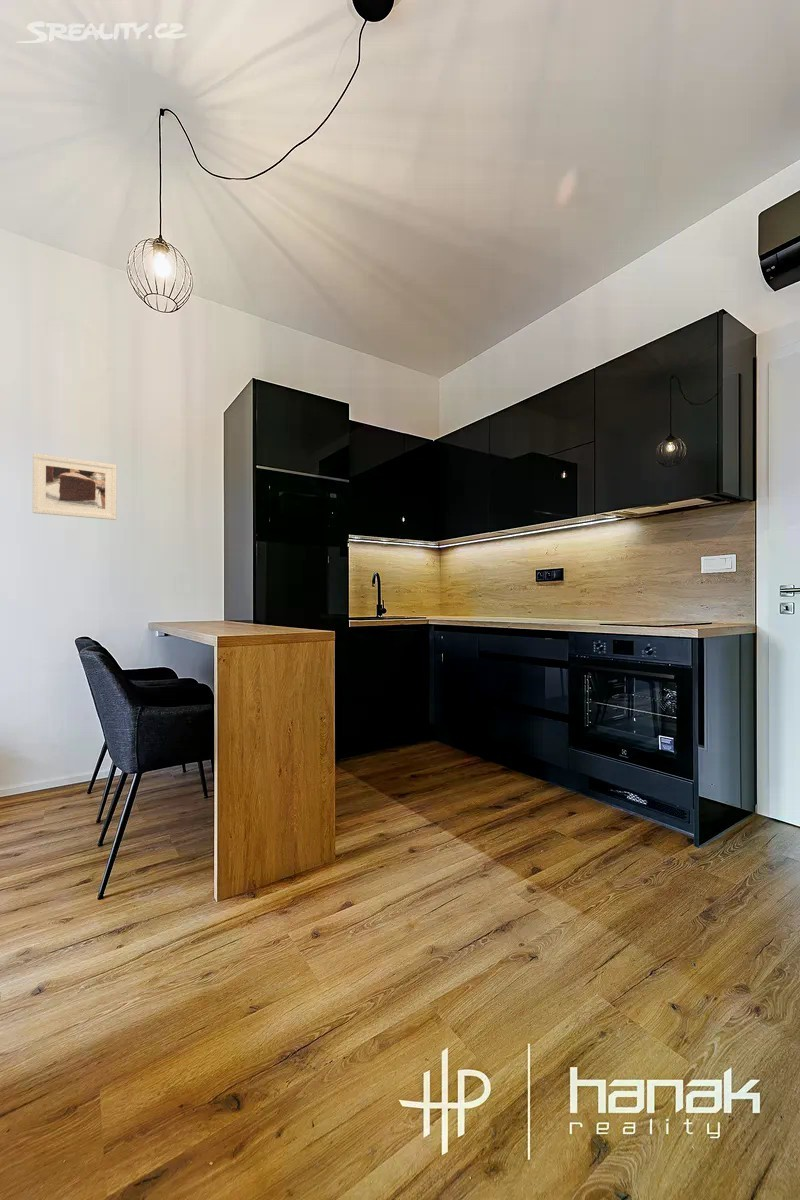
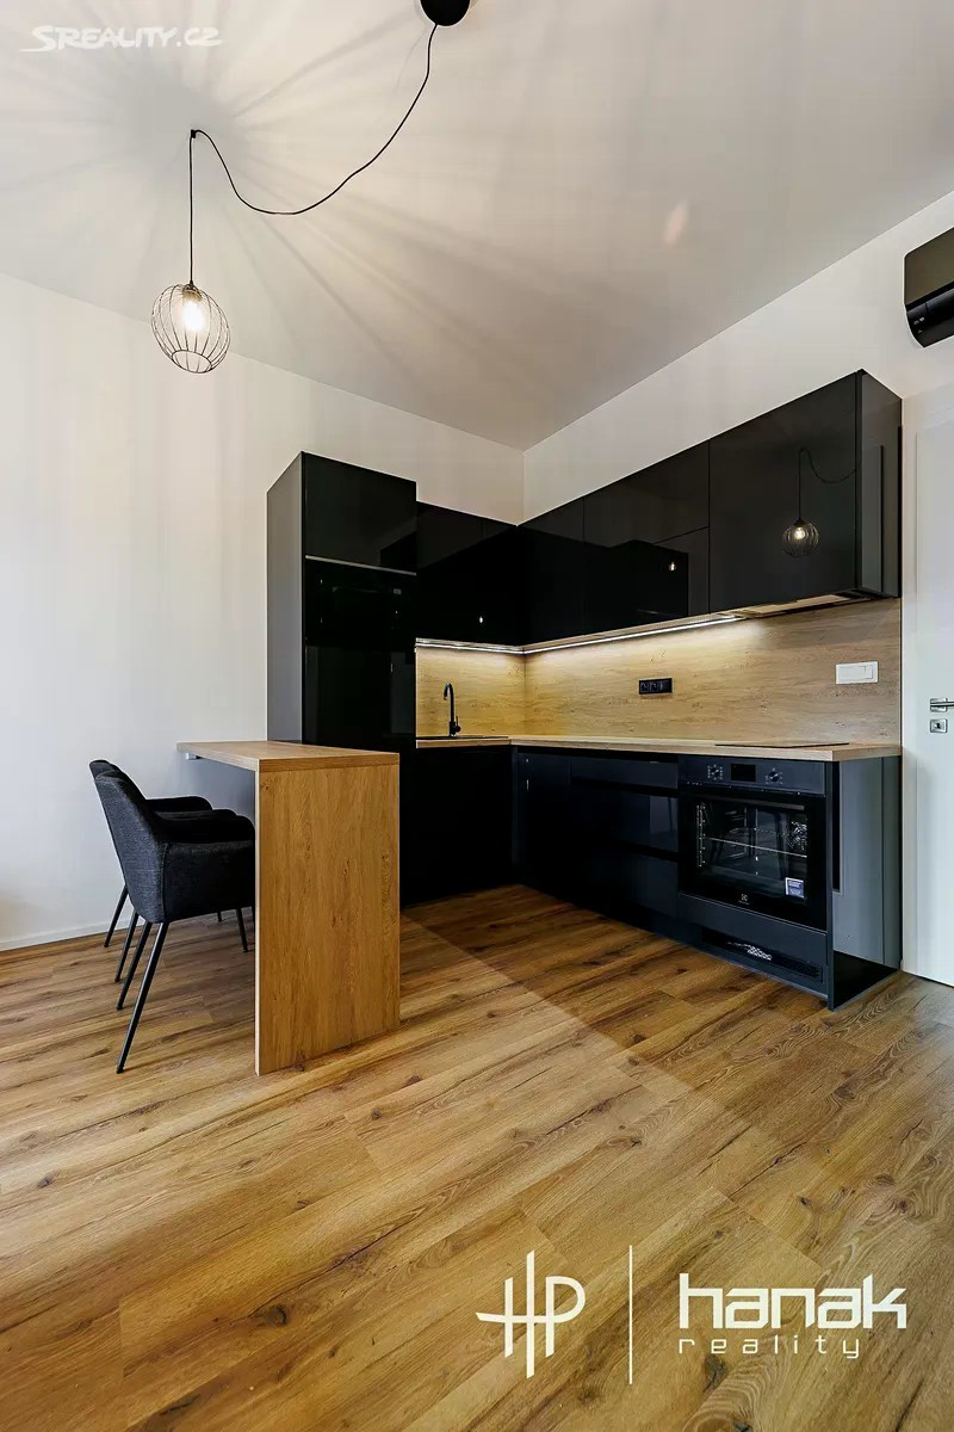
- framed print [32,452,118,521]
